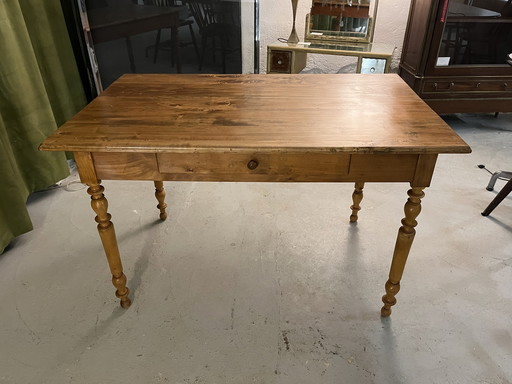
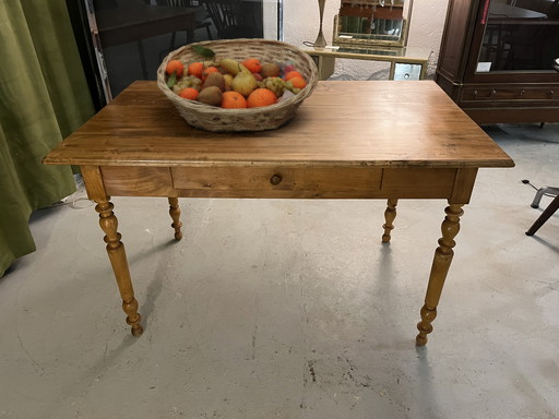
+ fruit basket [156,37,320,134]
